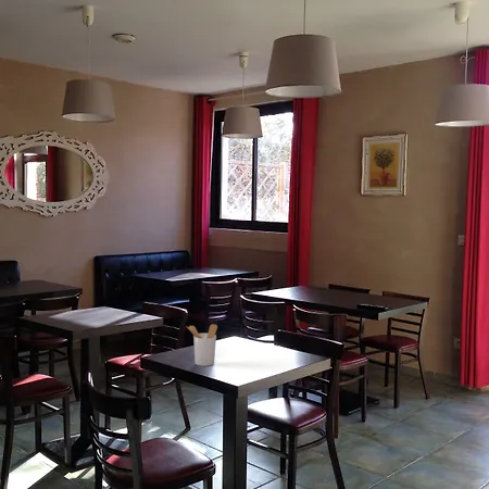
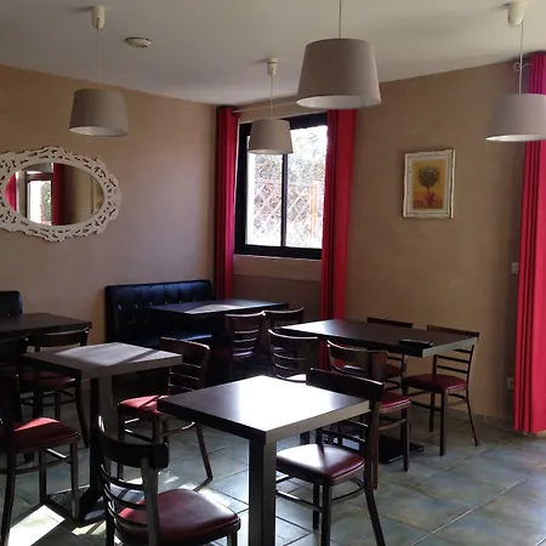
- utensil holder [186,324,218,367]
